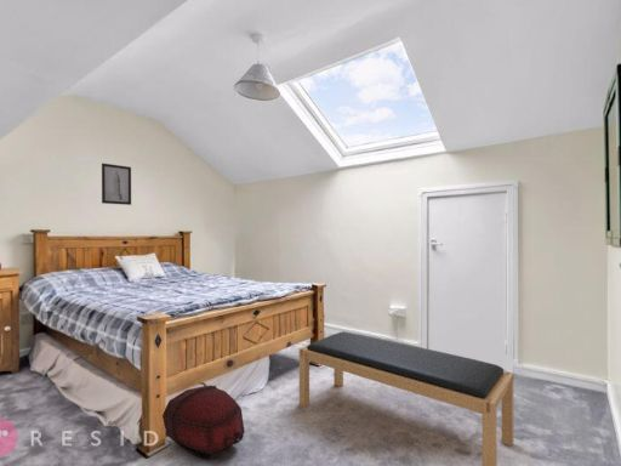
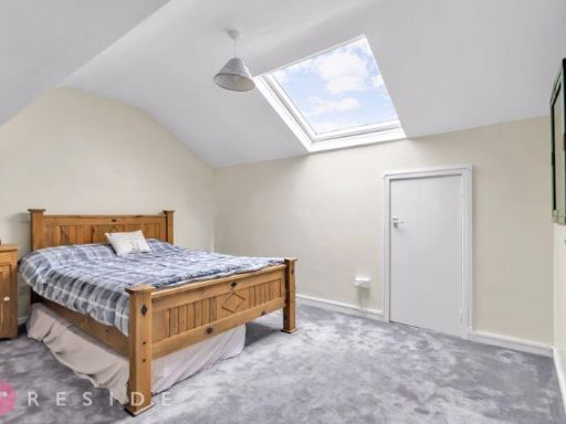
- backpack [161,381,245,461]
- wall art [101,161,132,206]
- bench [298,330,515,466]
